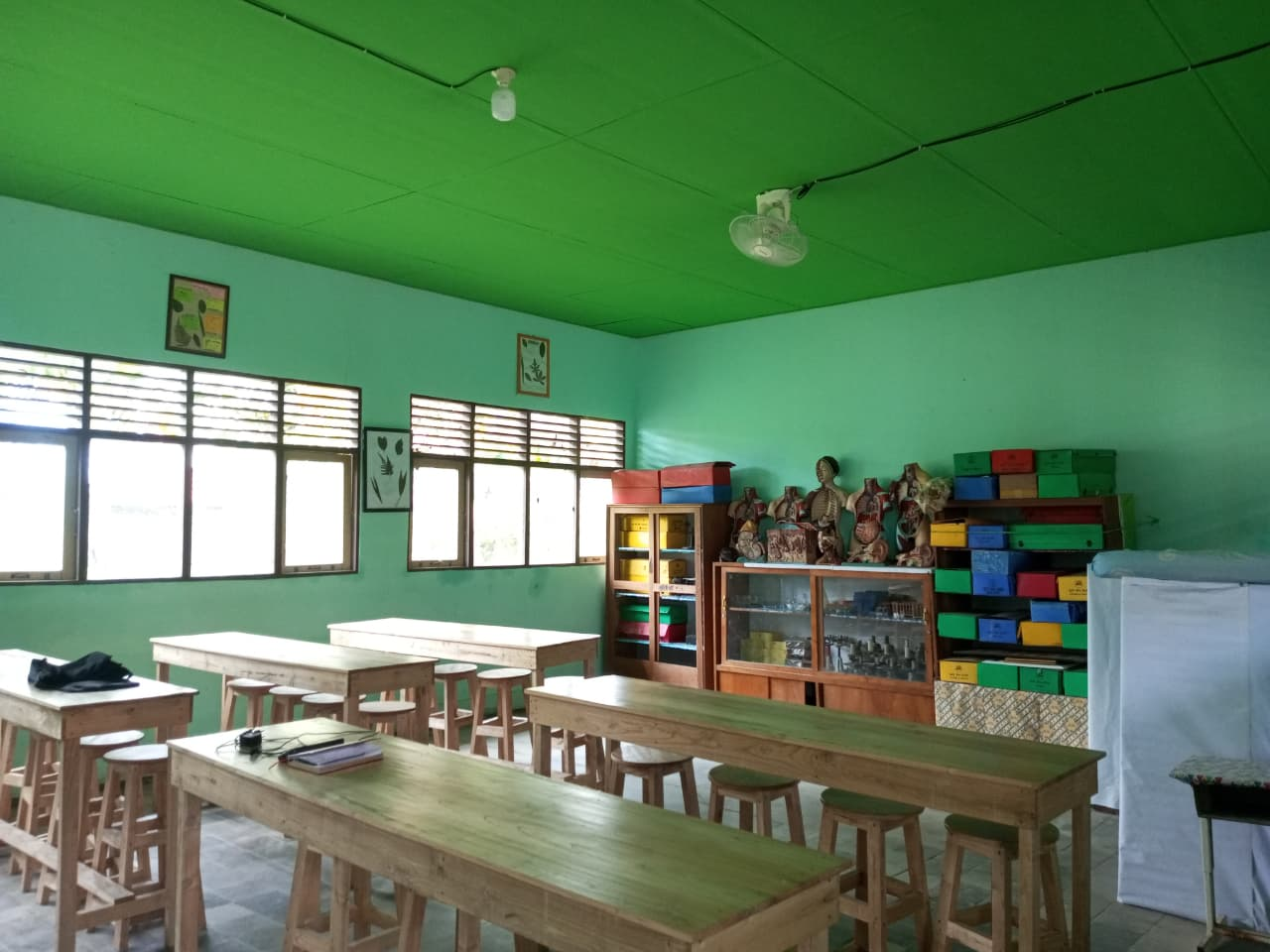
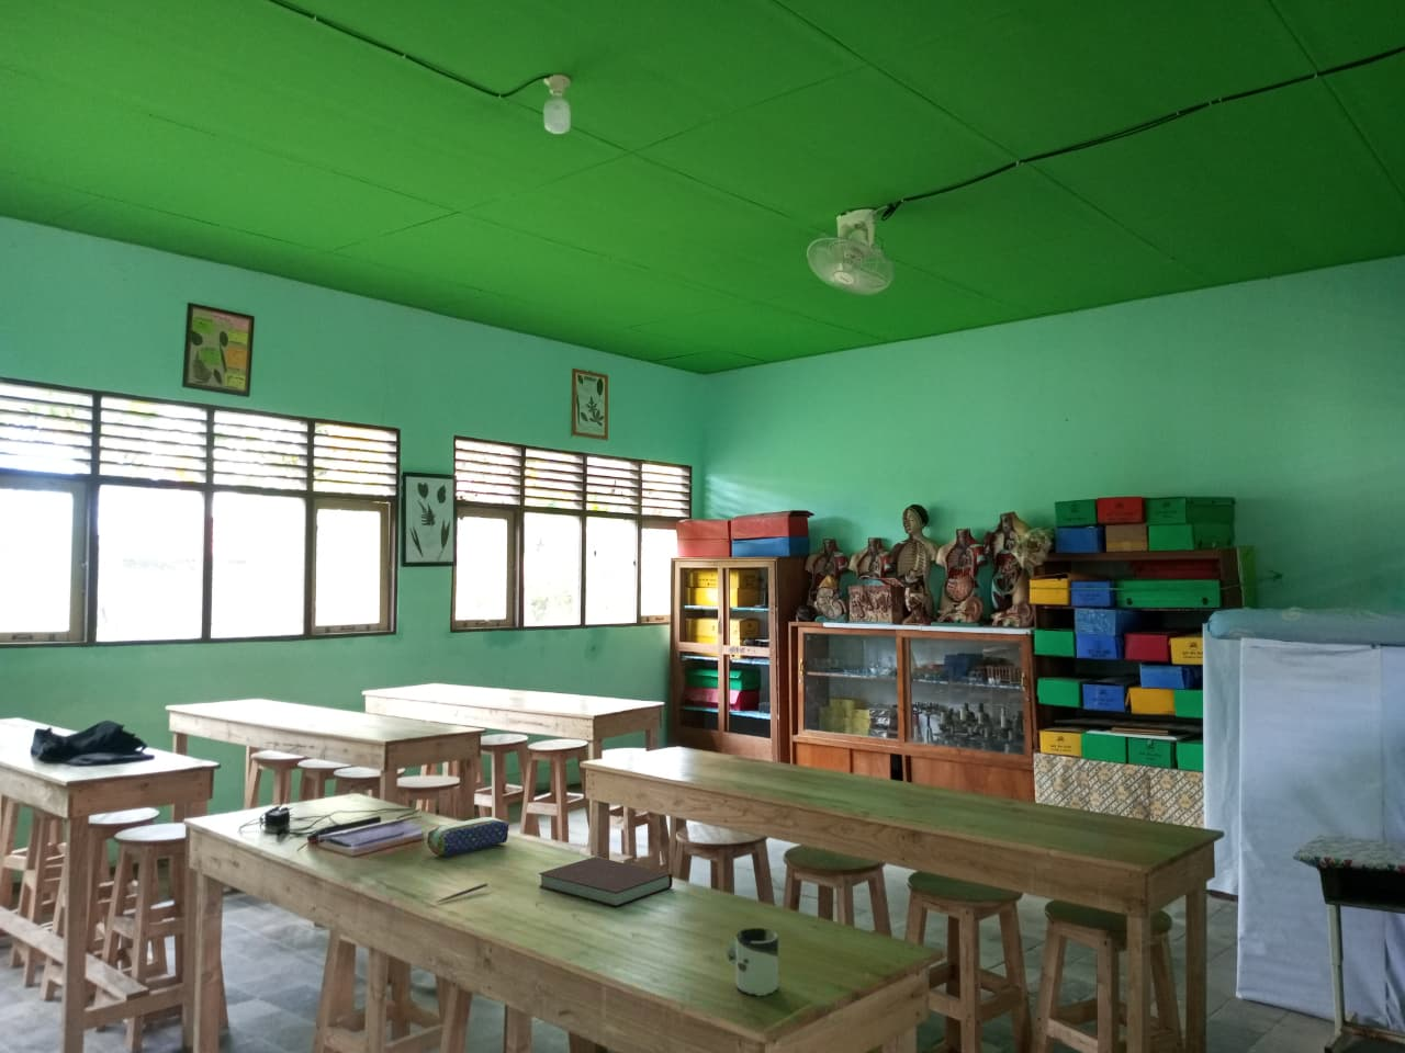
+ notebook [538,855,674,908]
+ pen [435,882,489,904]
+ pencil case [426,816,509,857]
+ cup [726,927,779,997]
